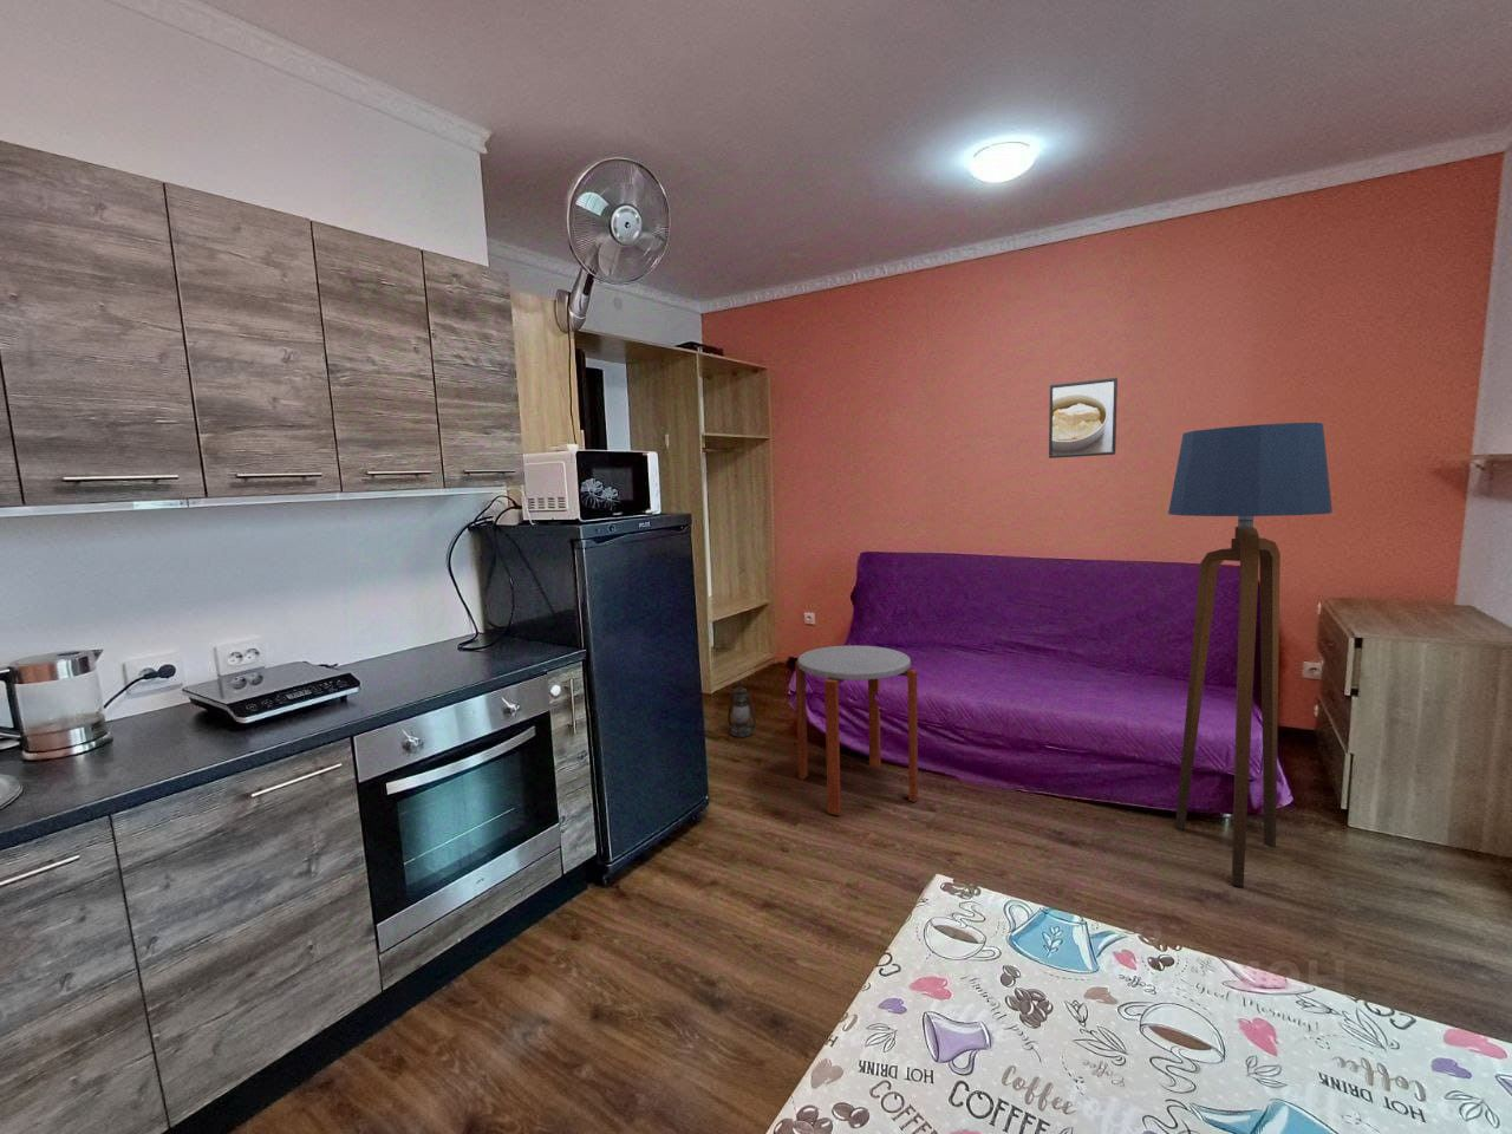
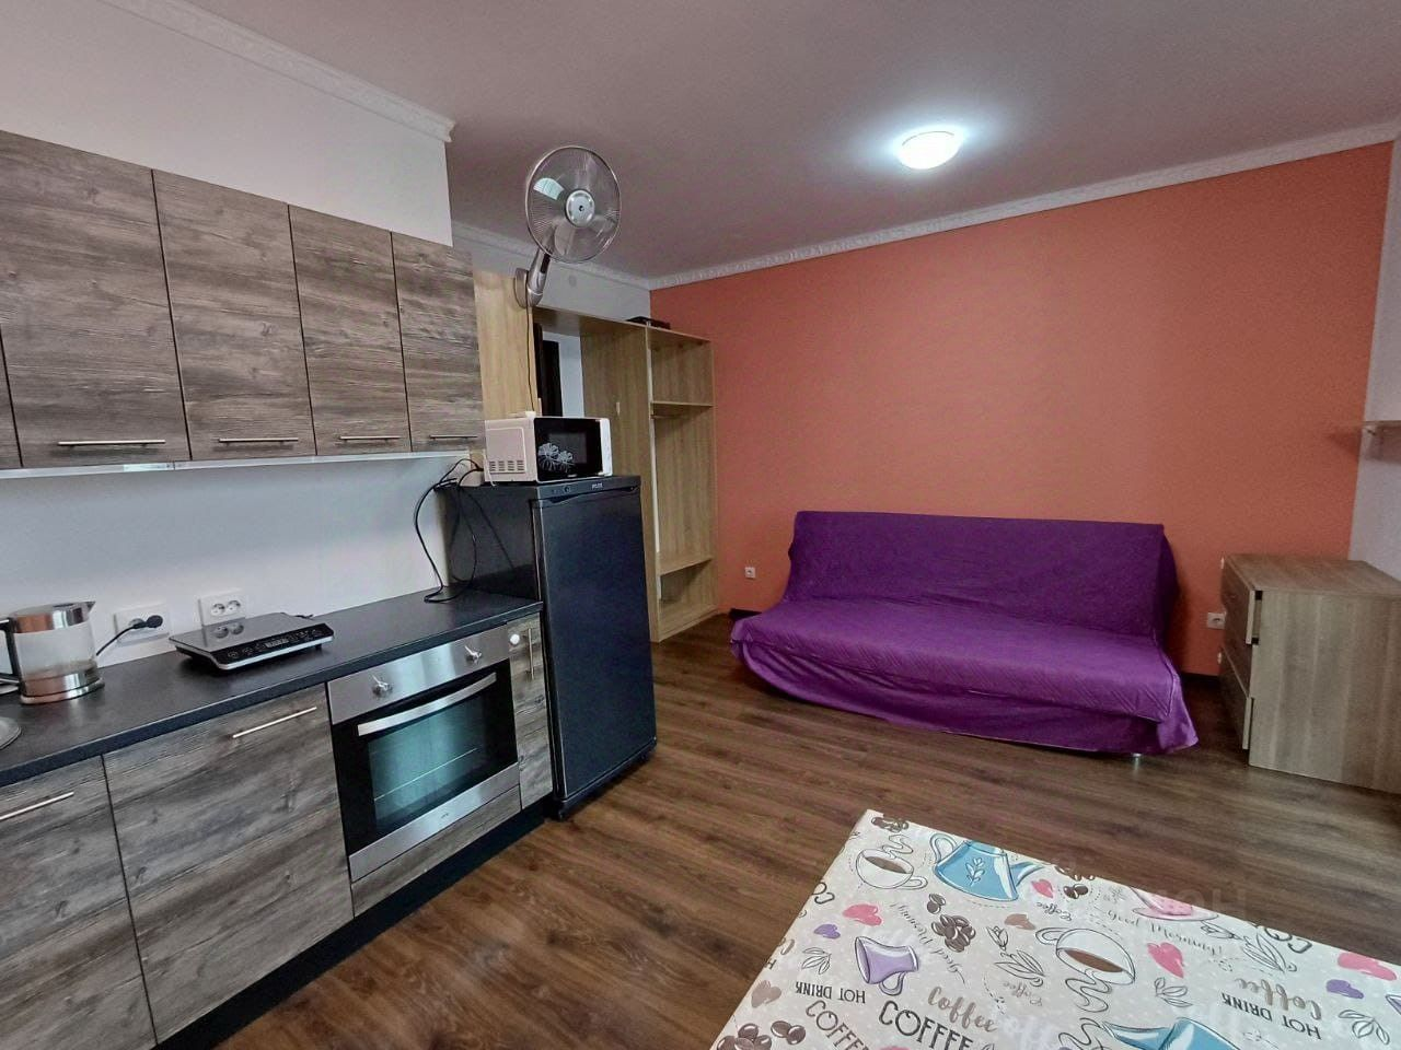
- side table [794,643,919,816]
- lantern [726,680,757,739]
- floor lamp [1167,422,1333,889]
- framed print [1048,376,1119,460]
